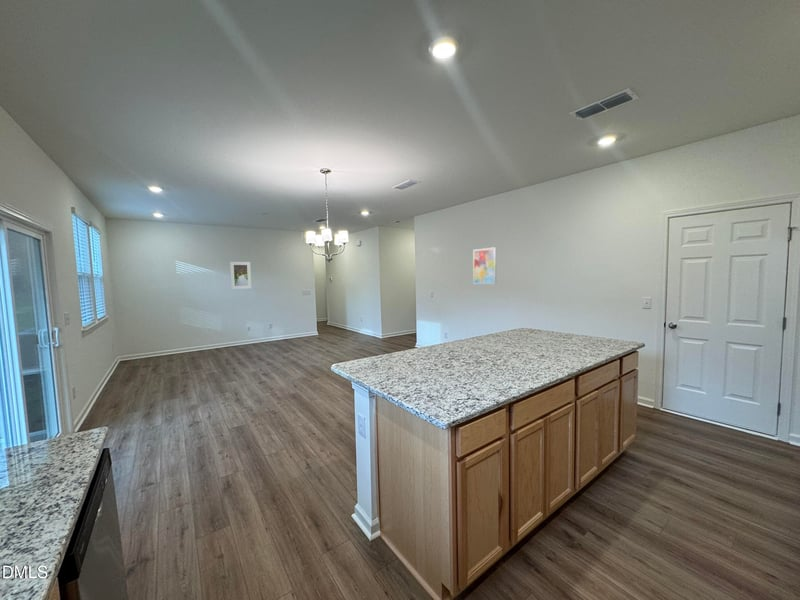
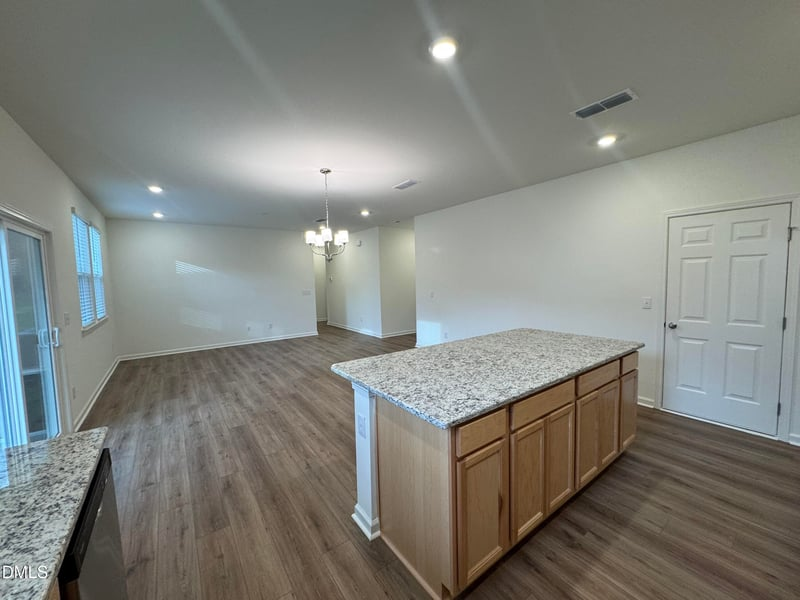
- wall art [472,246,497,285]
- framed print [229,261,252,290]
